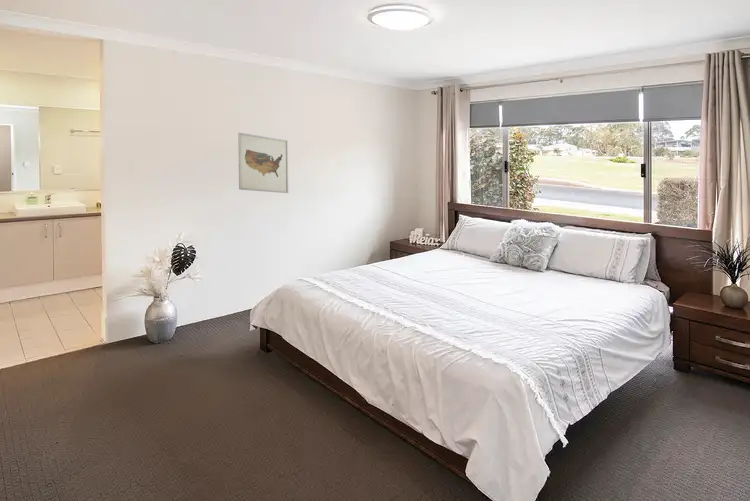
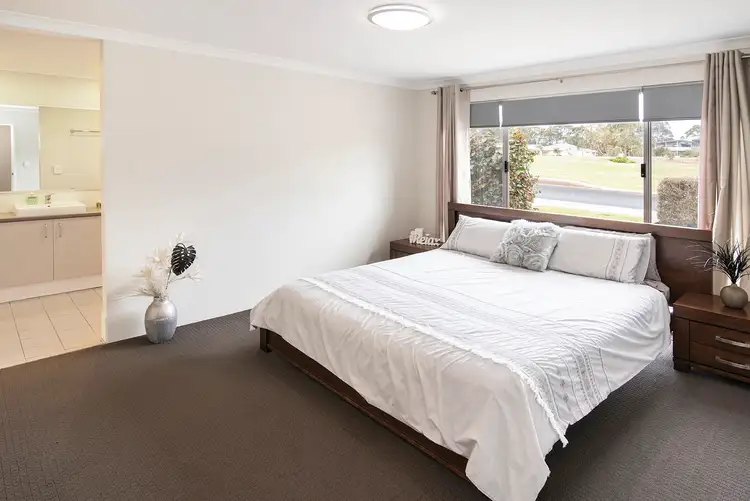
- wall art [237,132,289,194]
